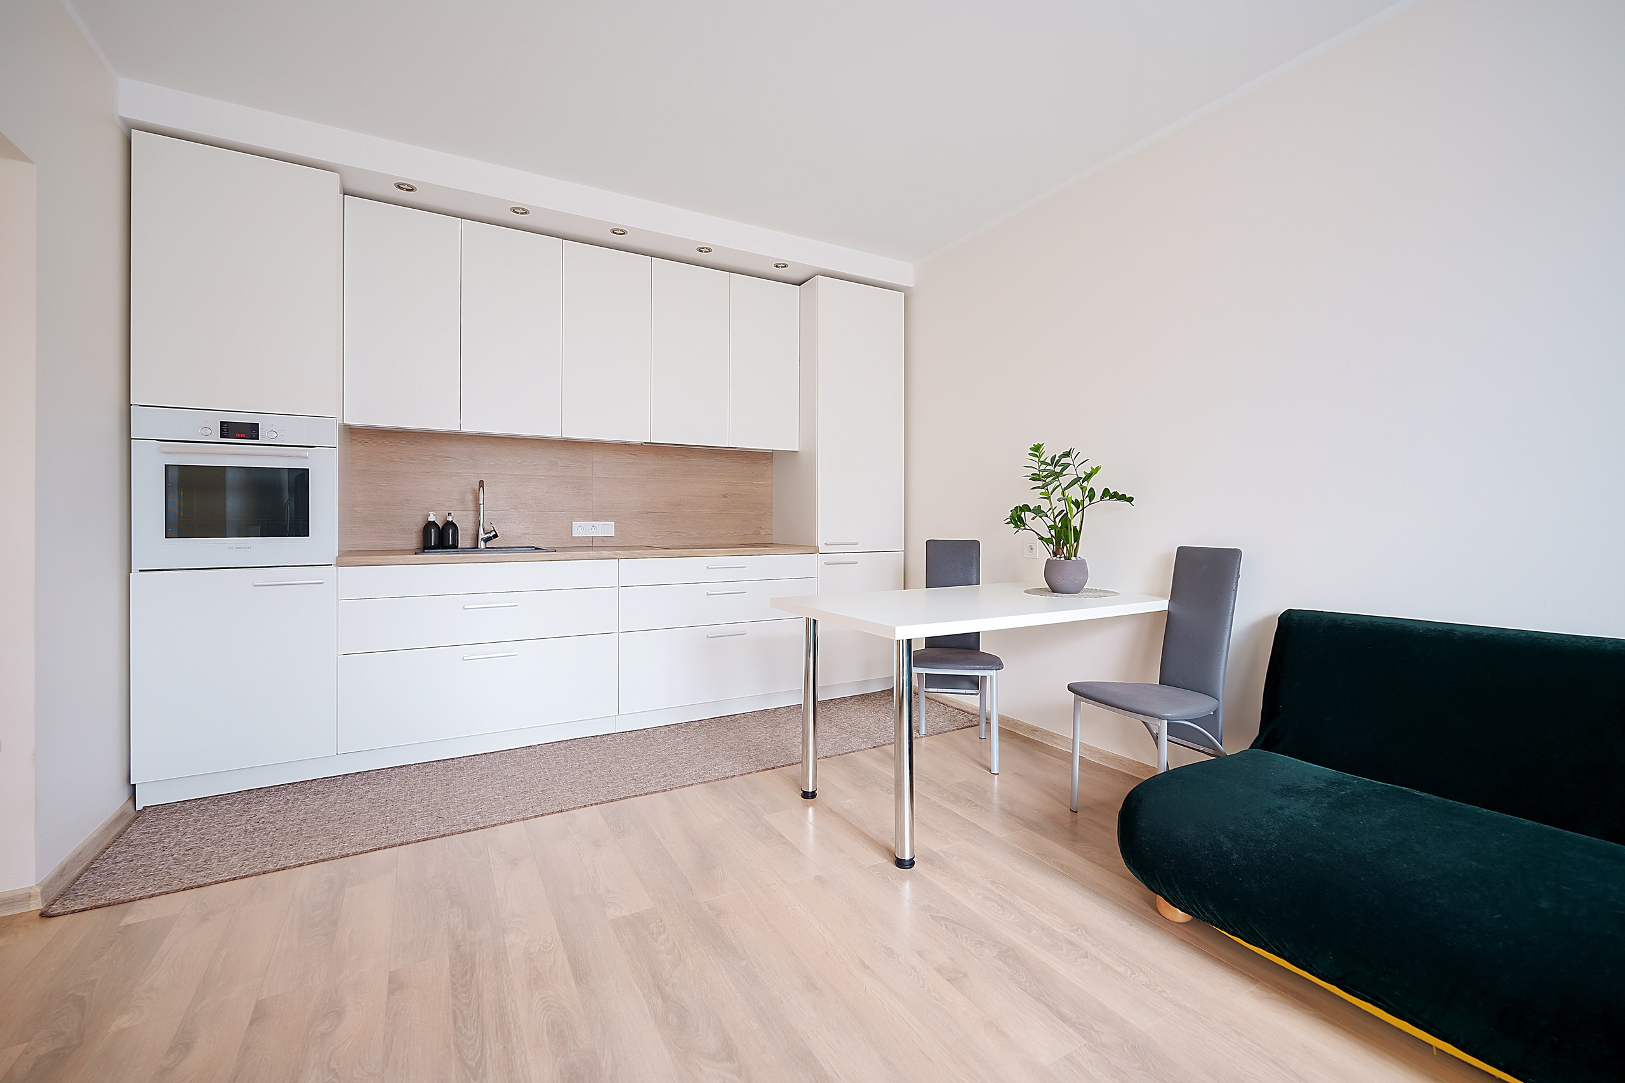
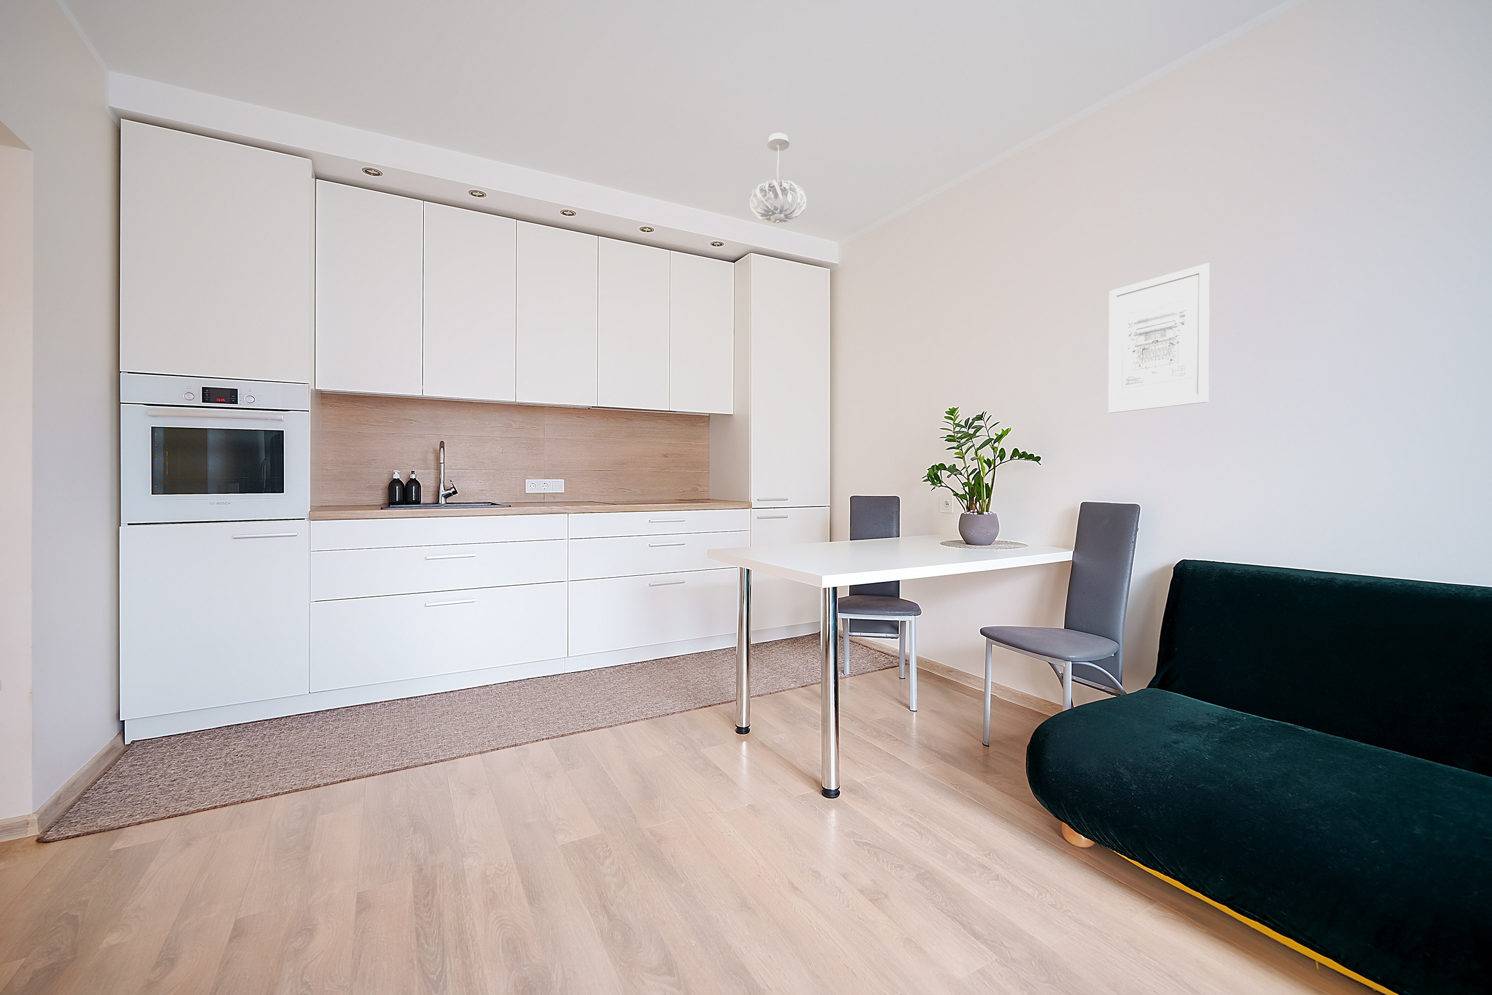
+ wall art [1108,262,1210,414]
+ pendant light [749,132,807,224]
